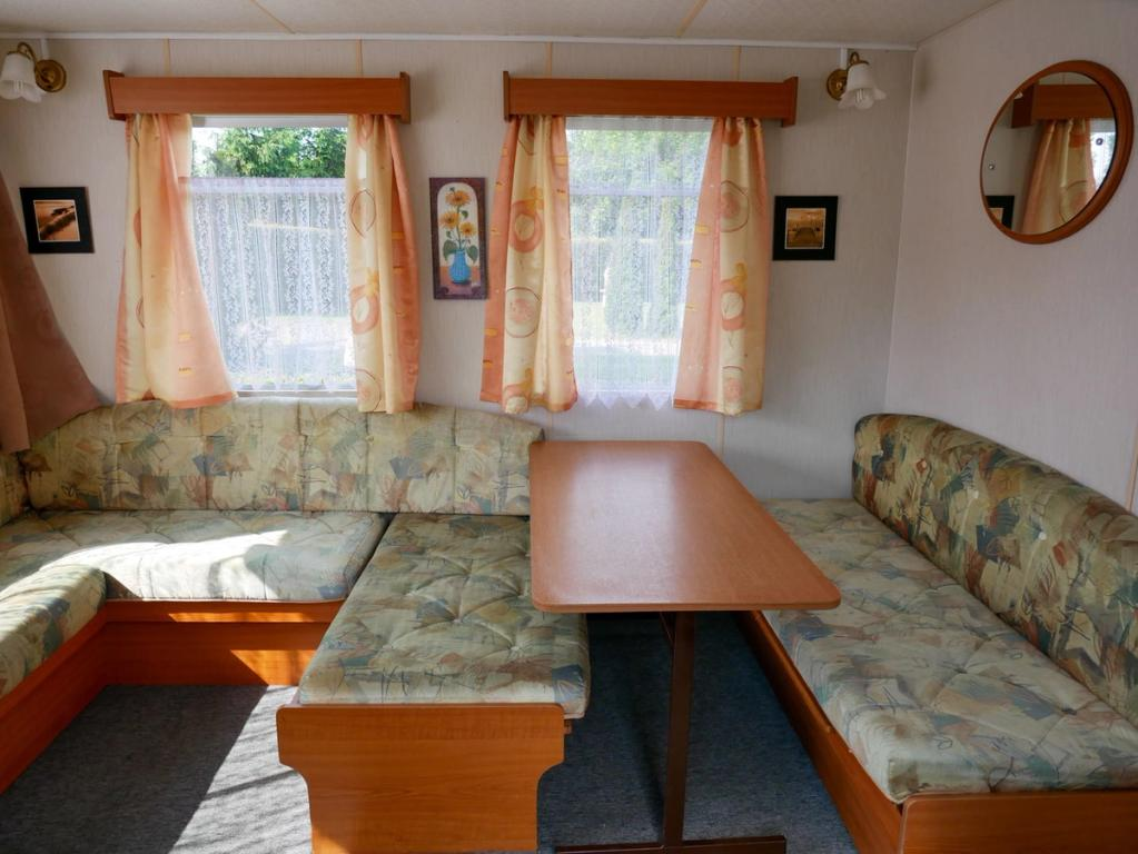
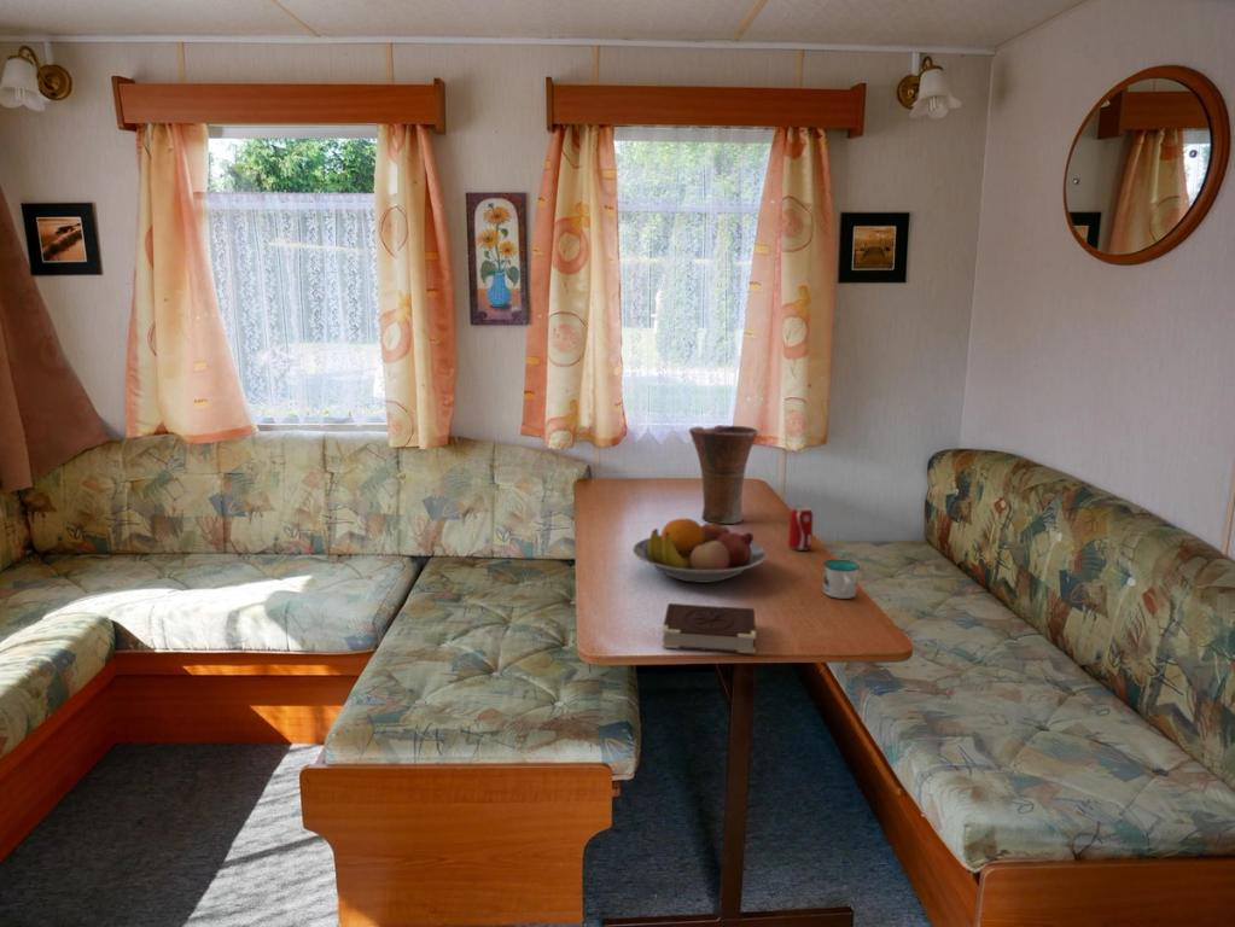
+ mug [822,559,861,600]
+ vase [688,424,759,525]
+ beverage can [787,505,815,552]
+ fruit bowl [631,518,768,584]
+ book [660,602,757,654]
